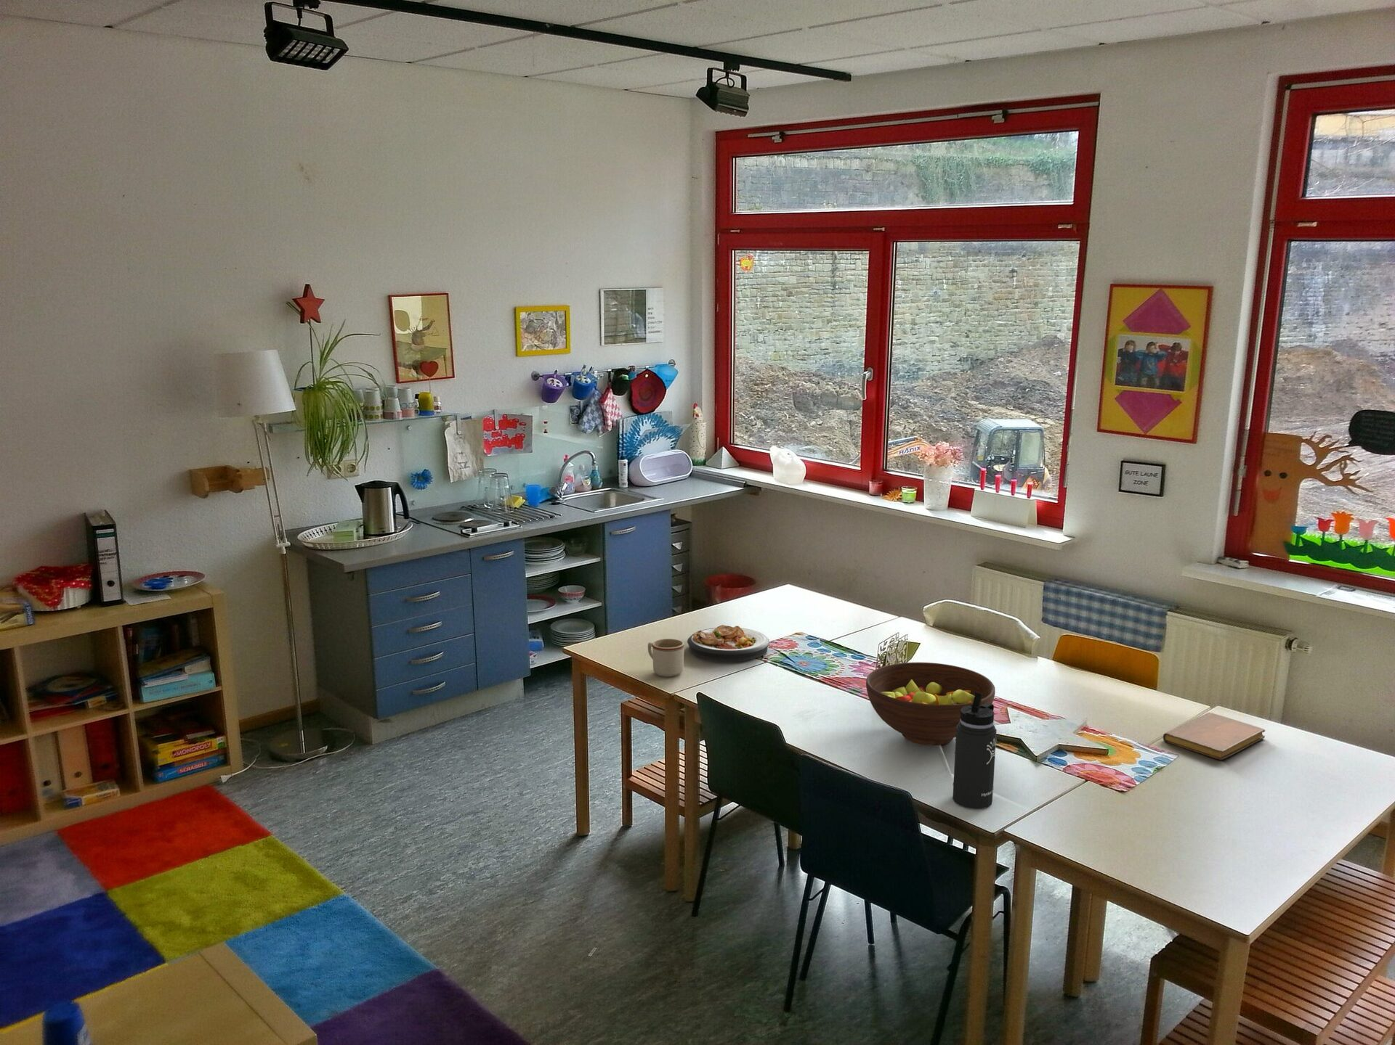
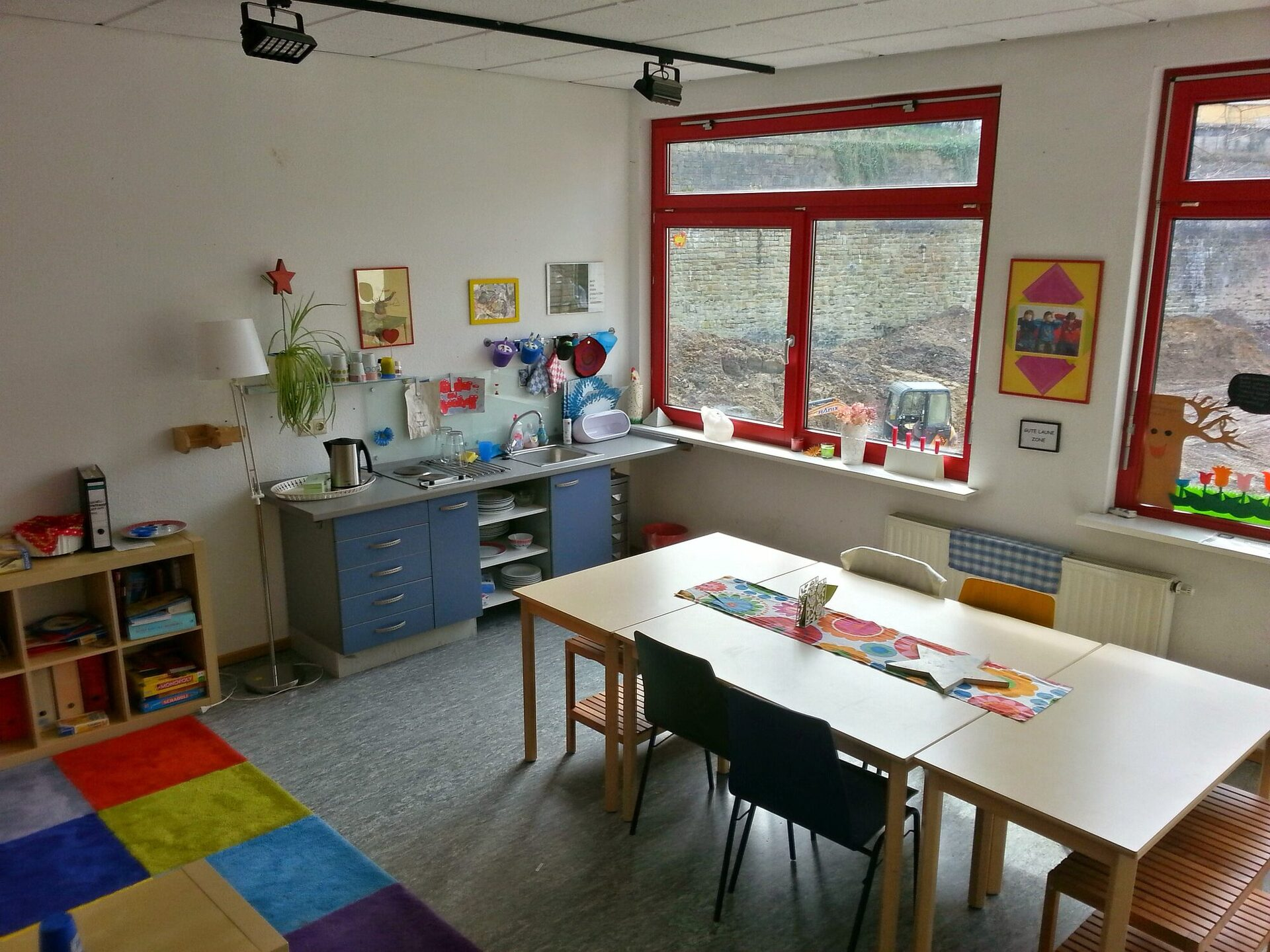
- plate [687,625,770,662]
- fruit bowl [866,662,996,746]
- mug [647,638,684,677]
- thermos bottle [952,693,997,809]
- notebook [1162,712,1265,761]
